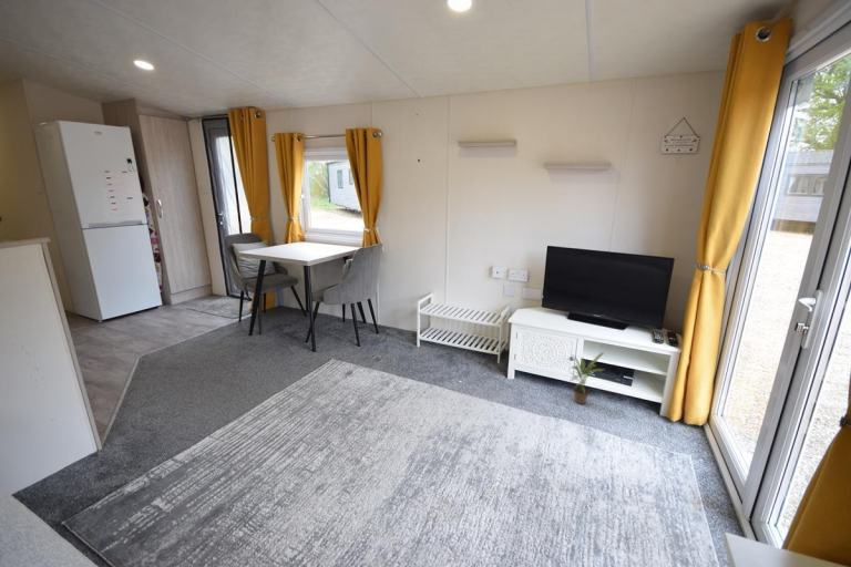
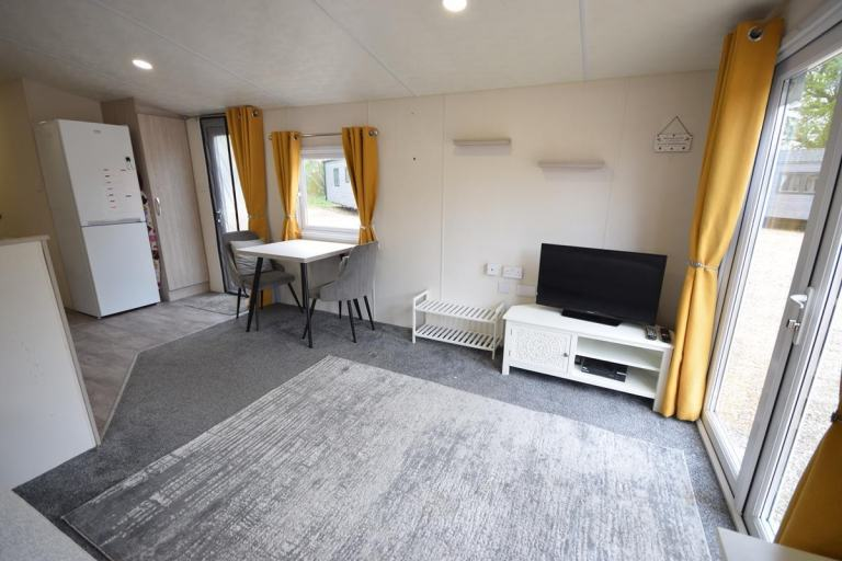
- potted plant [568,351,606,405]
